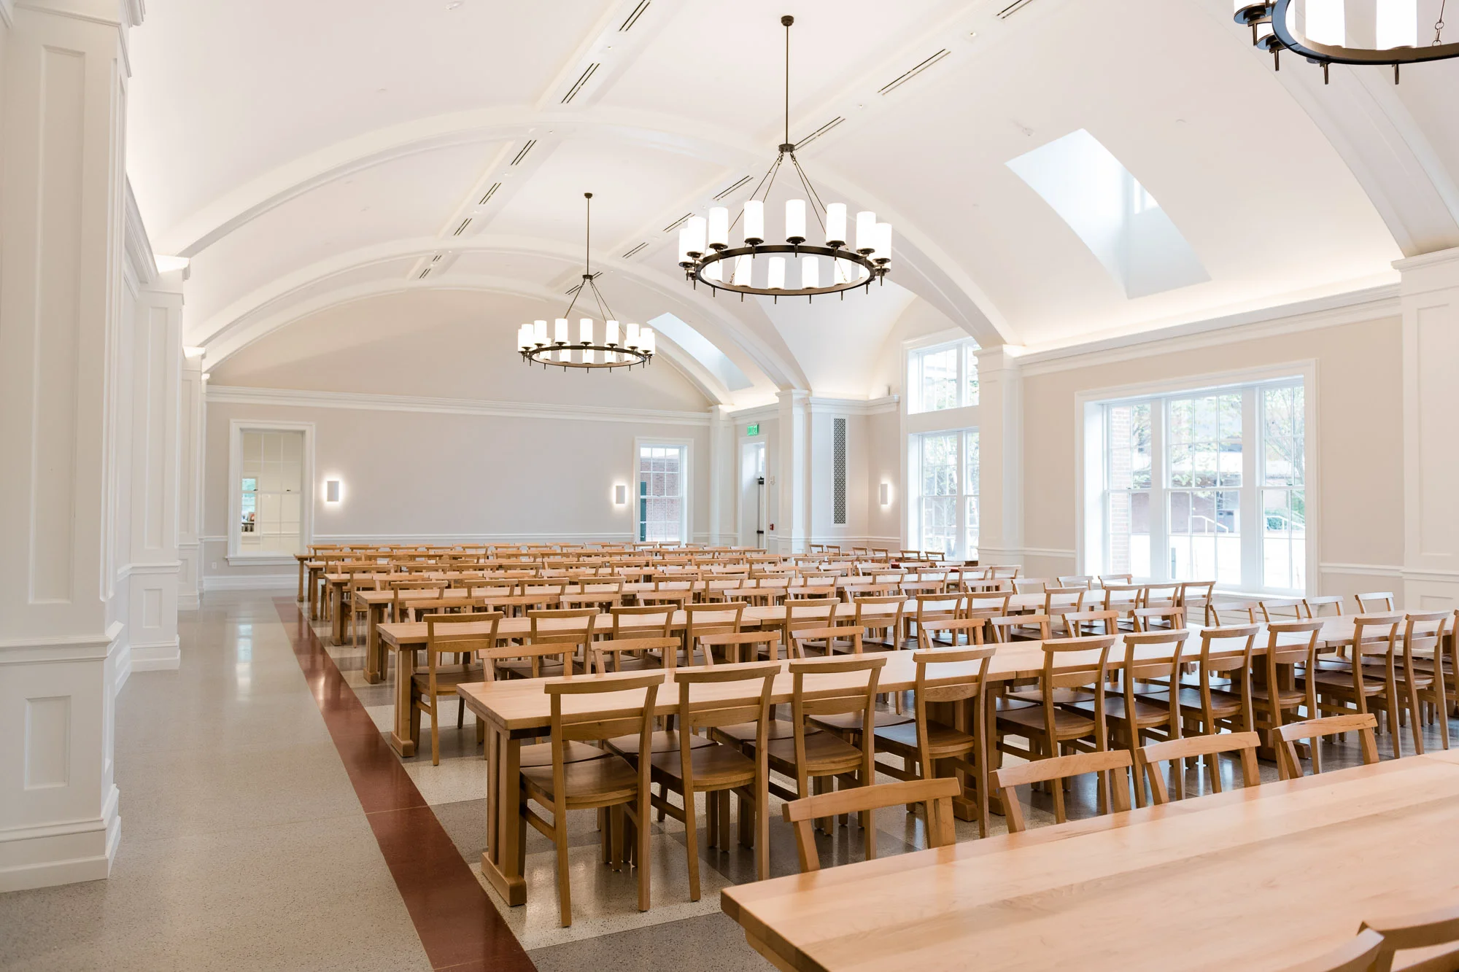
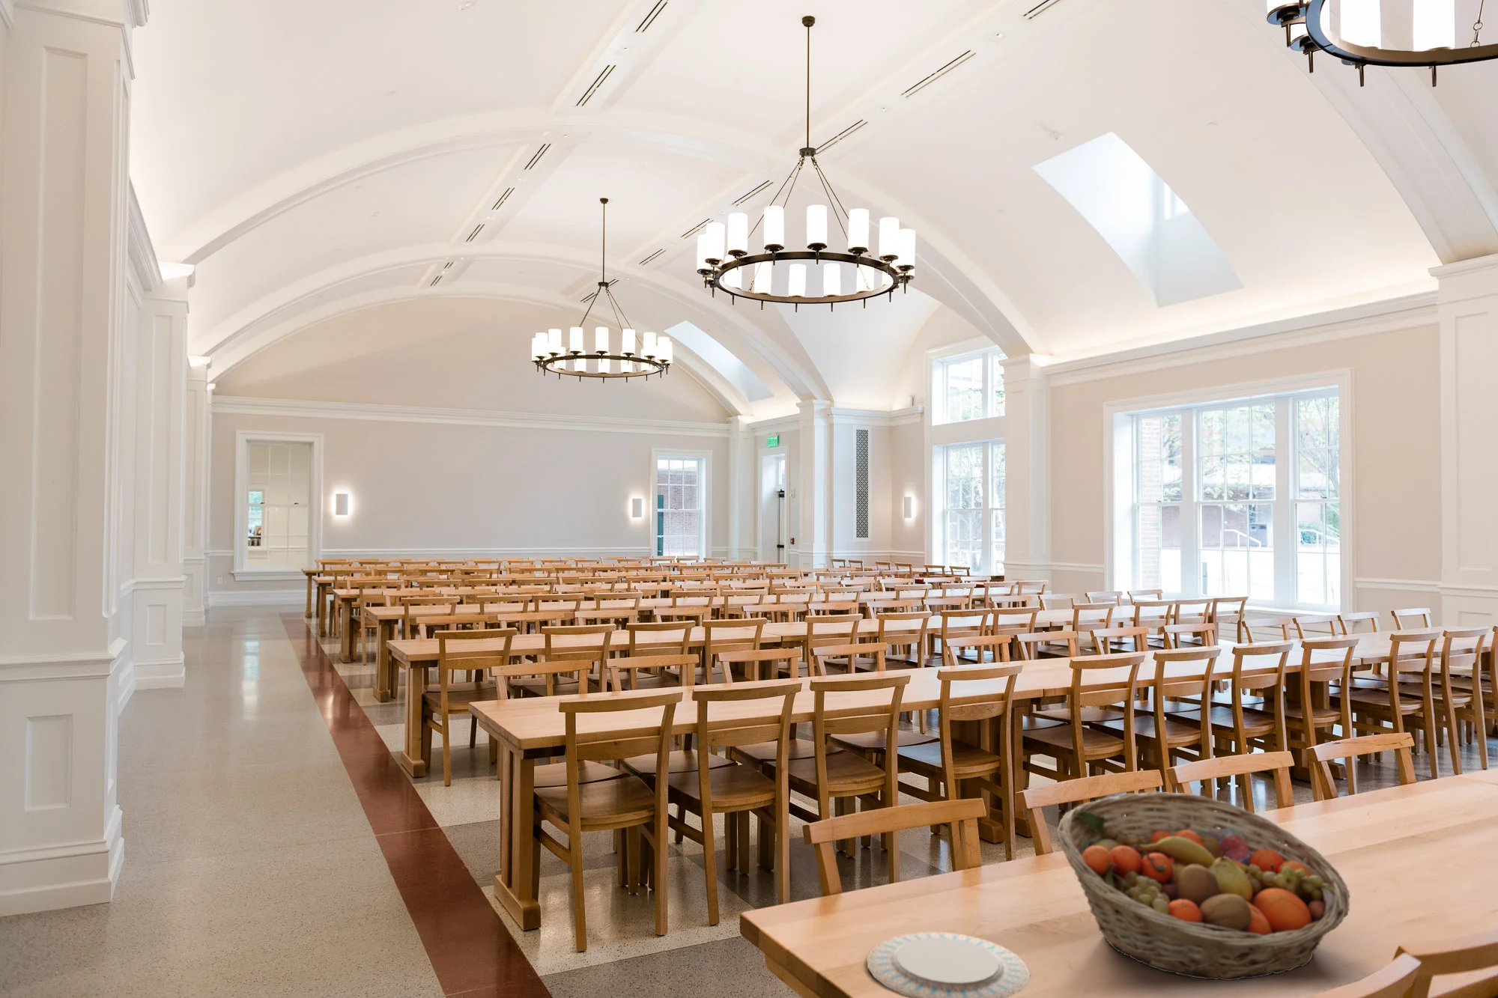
+ chinaware [865,931,1031,998]
+ fruit basket [1056,791,1351,981]
